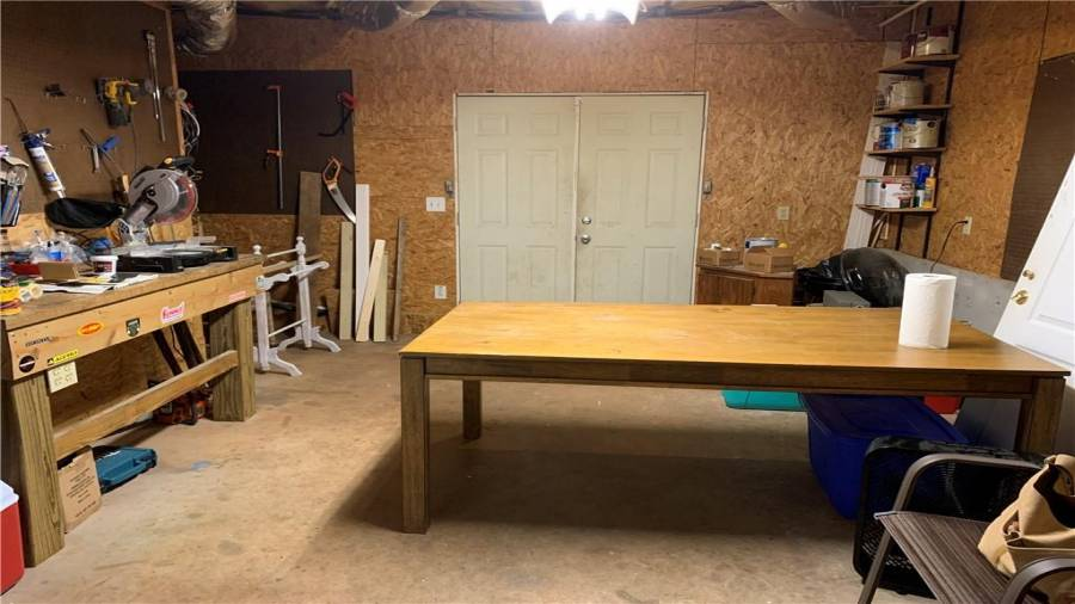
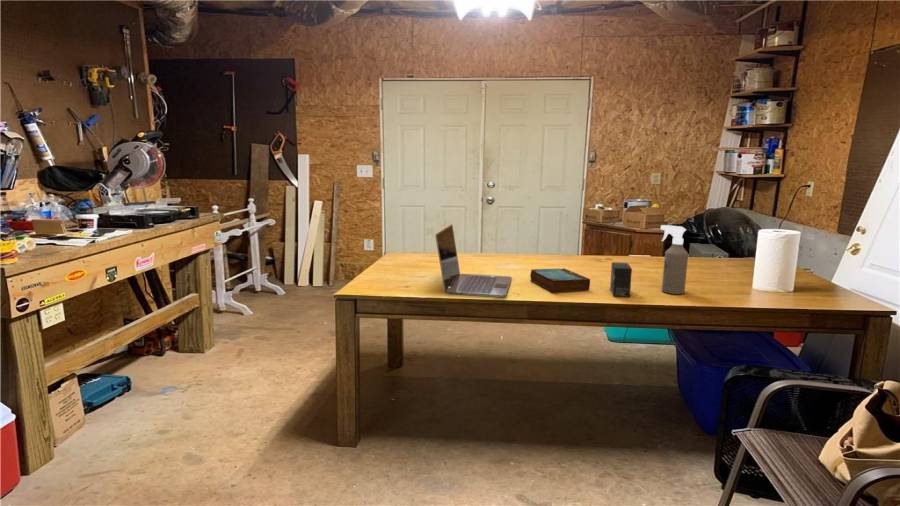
+ small box [609,261,633,298]
+ book [529,267,591,293]
+ spray bottle [660,224,689,295]
+ laptop [434,223,513,299]
